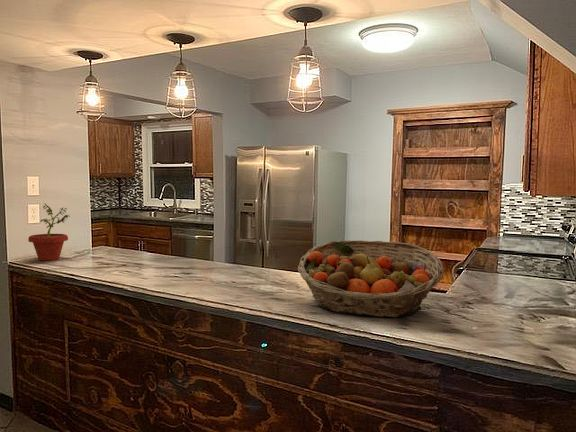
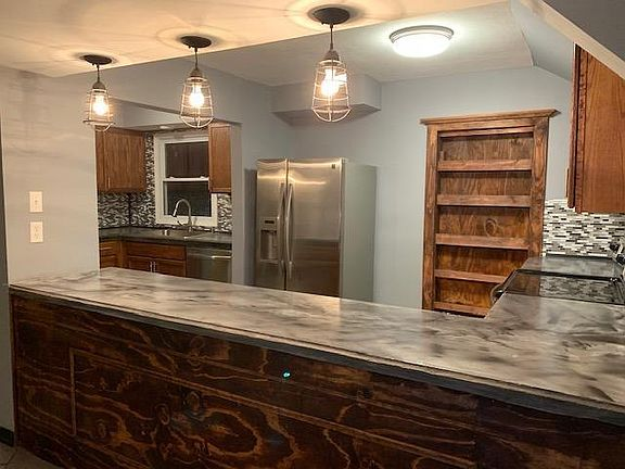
- fruit basket [297,239,445,318]
- potted plant [27,203,71,262]
